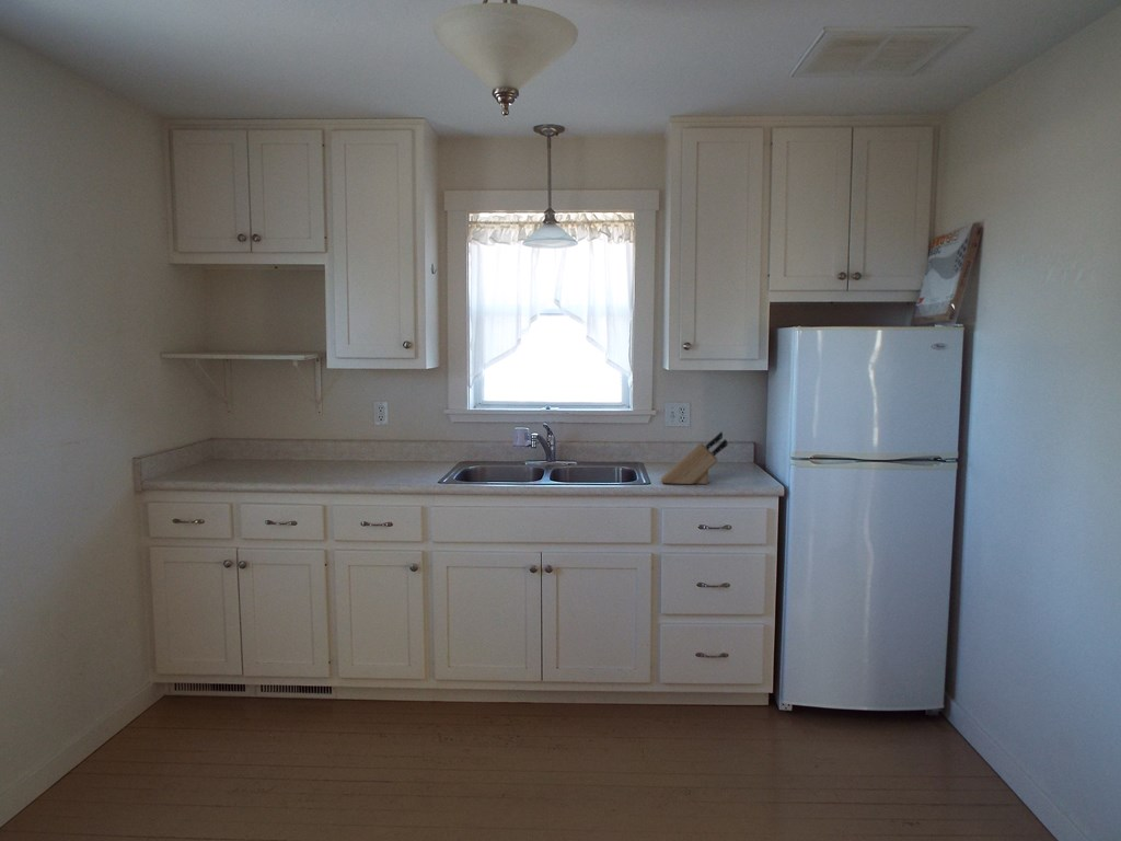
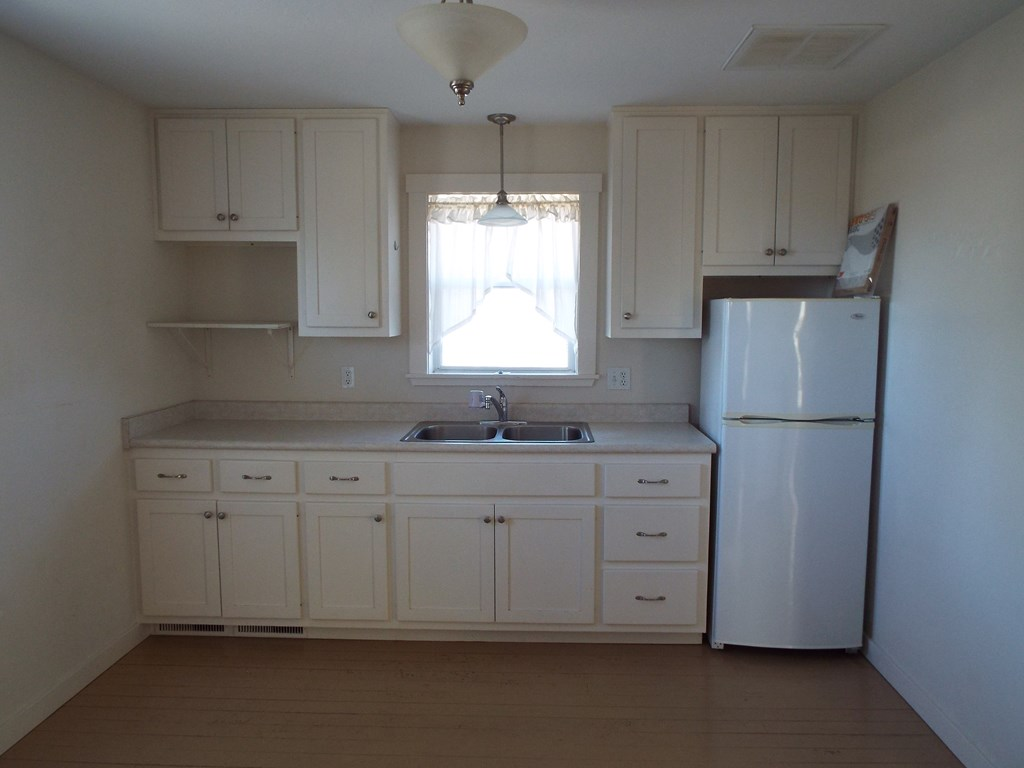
- knife block [660,430,729,485]
